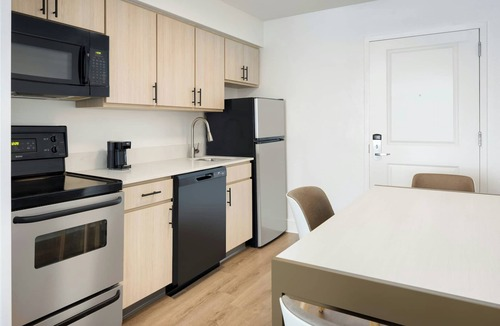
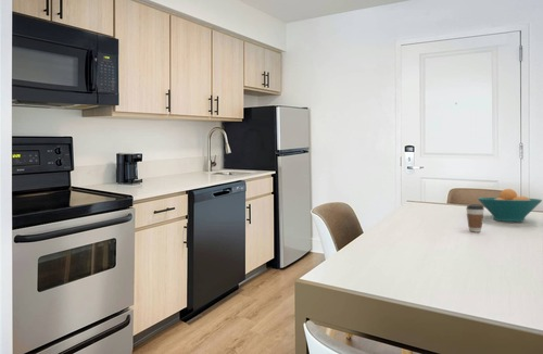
+ fruit bowl [477,188,543,223]
+ coffee cup [465,204,485,233]
